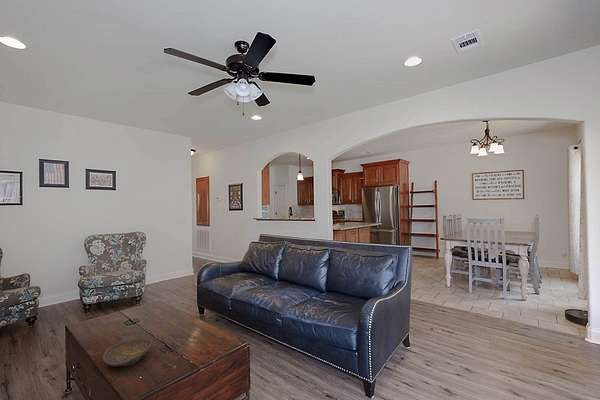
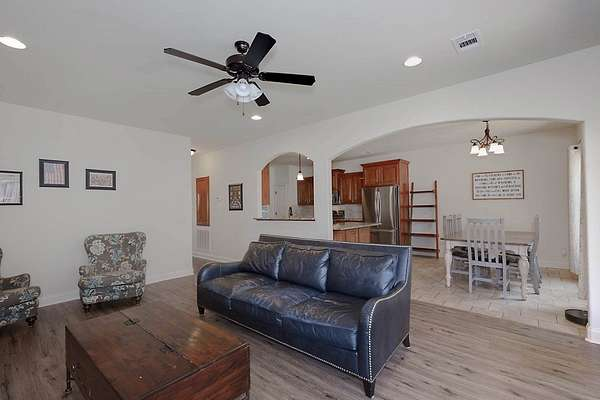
- decorative bowl [102,338,153,368]
